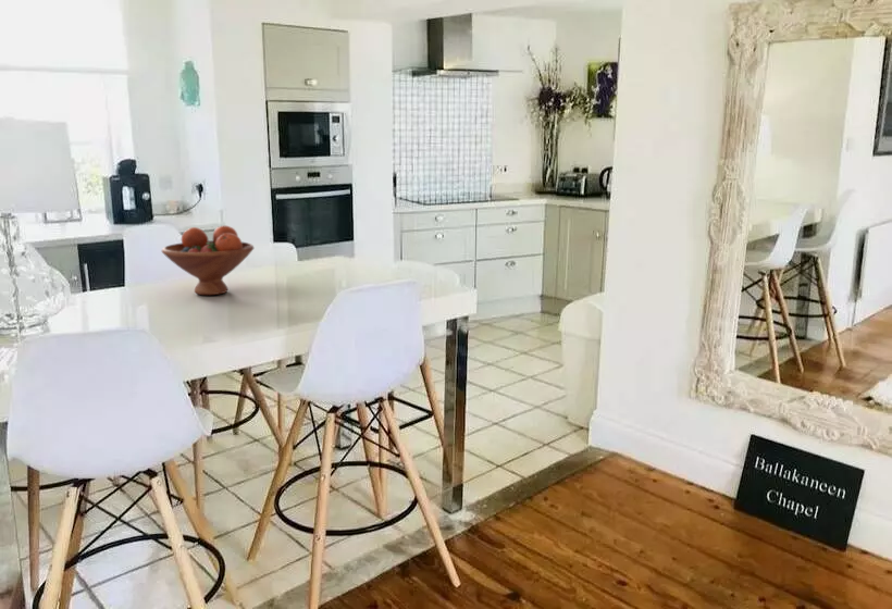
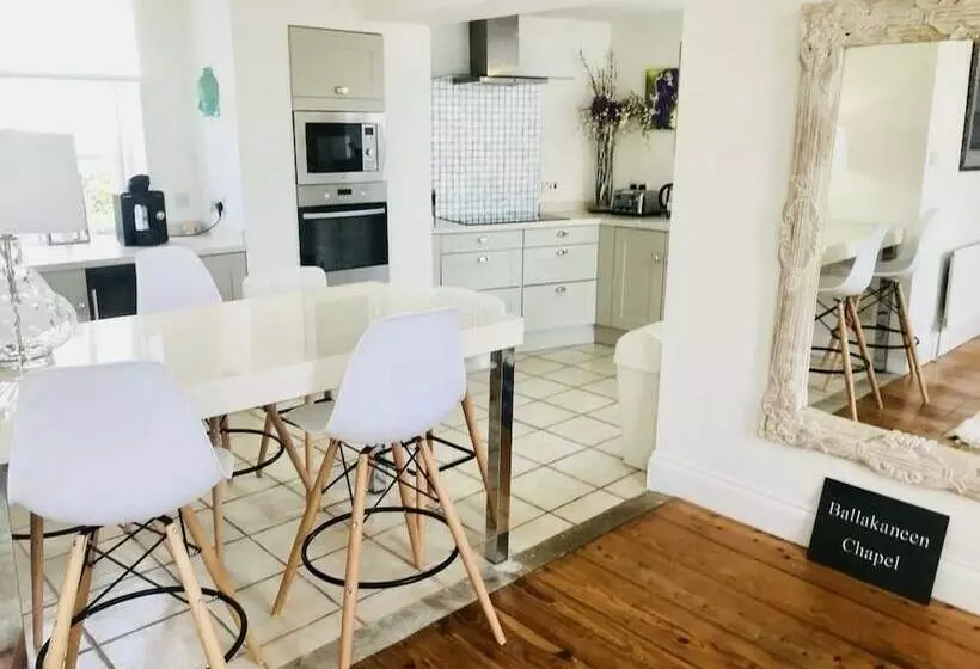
- fruit bowl [161,225,255,296]
